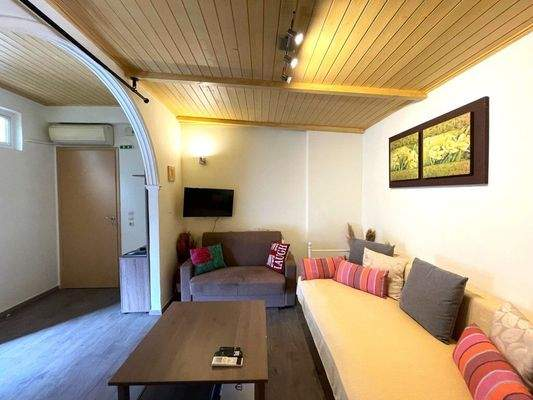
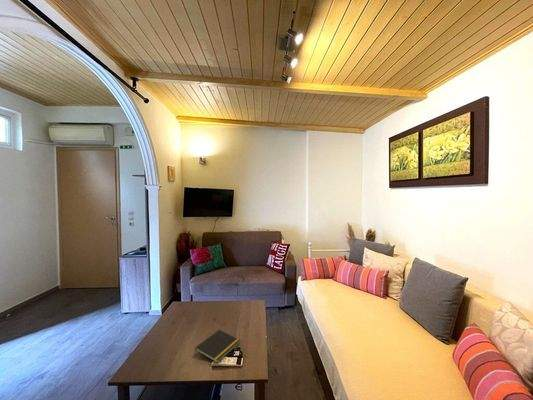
+ notepad [193,329,241,364]
